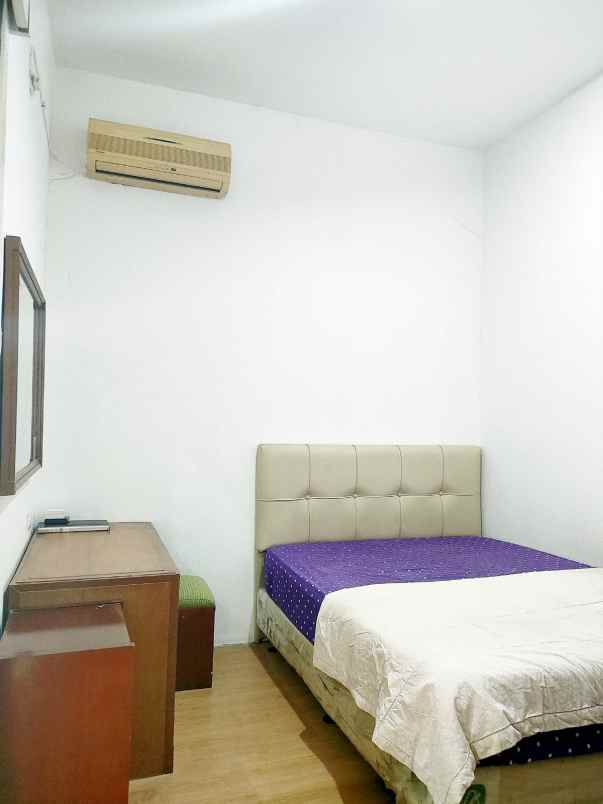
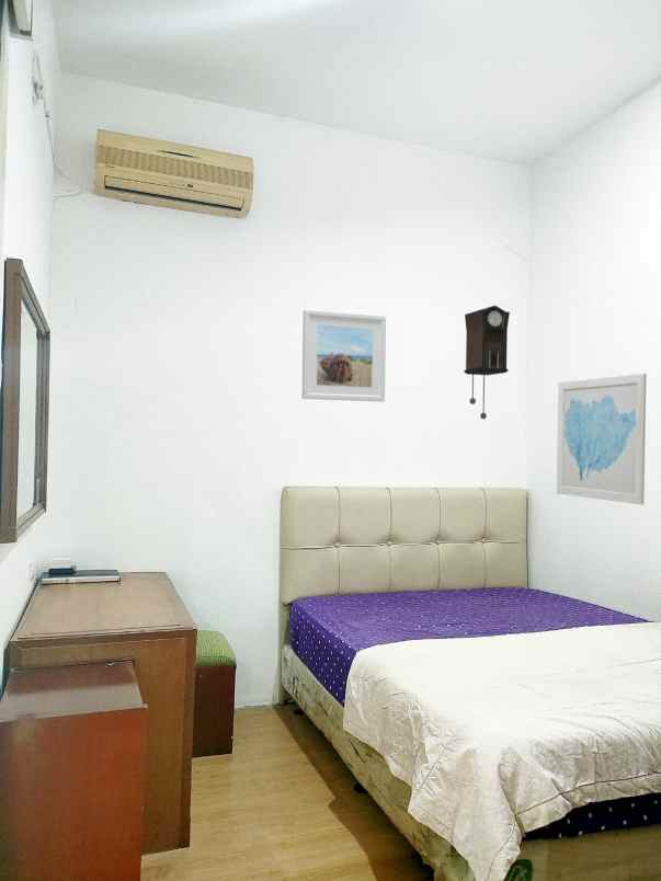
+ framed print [300,308,387,402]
+ wall art [556,373,648,505]
+ pendulum clock [463,305,511,420]
